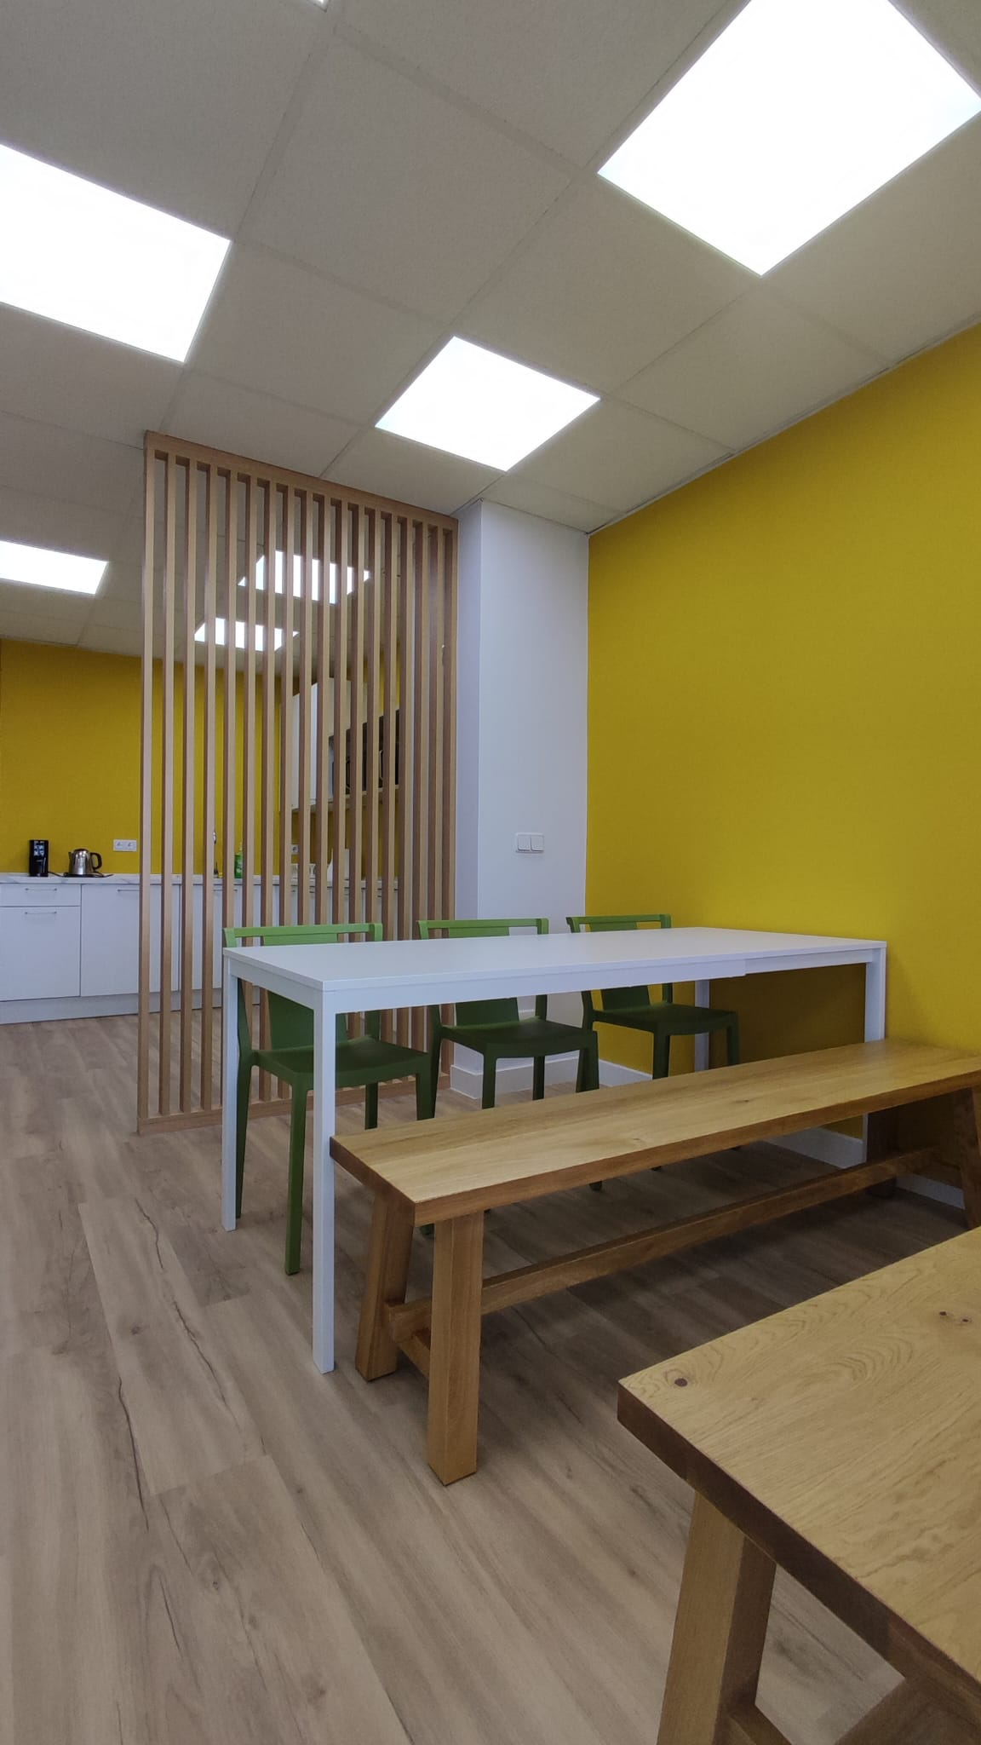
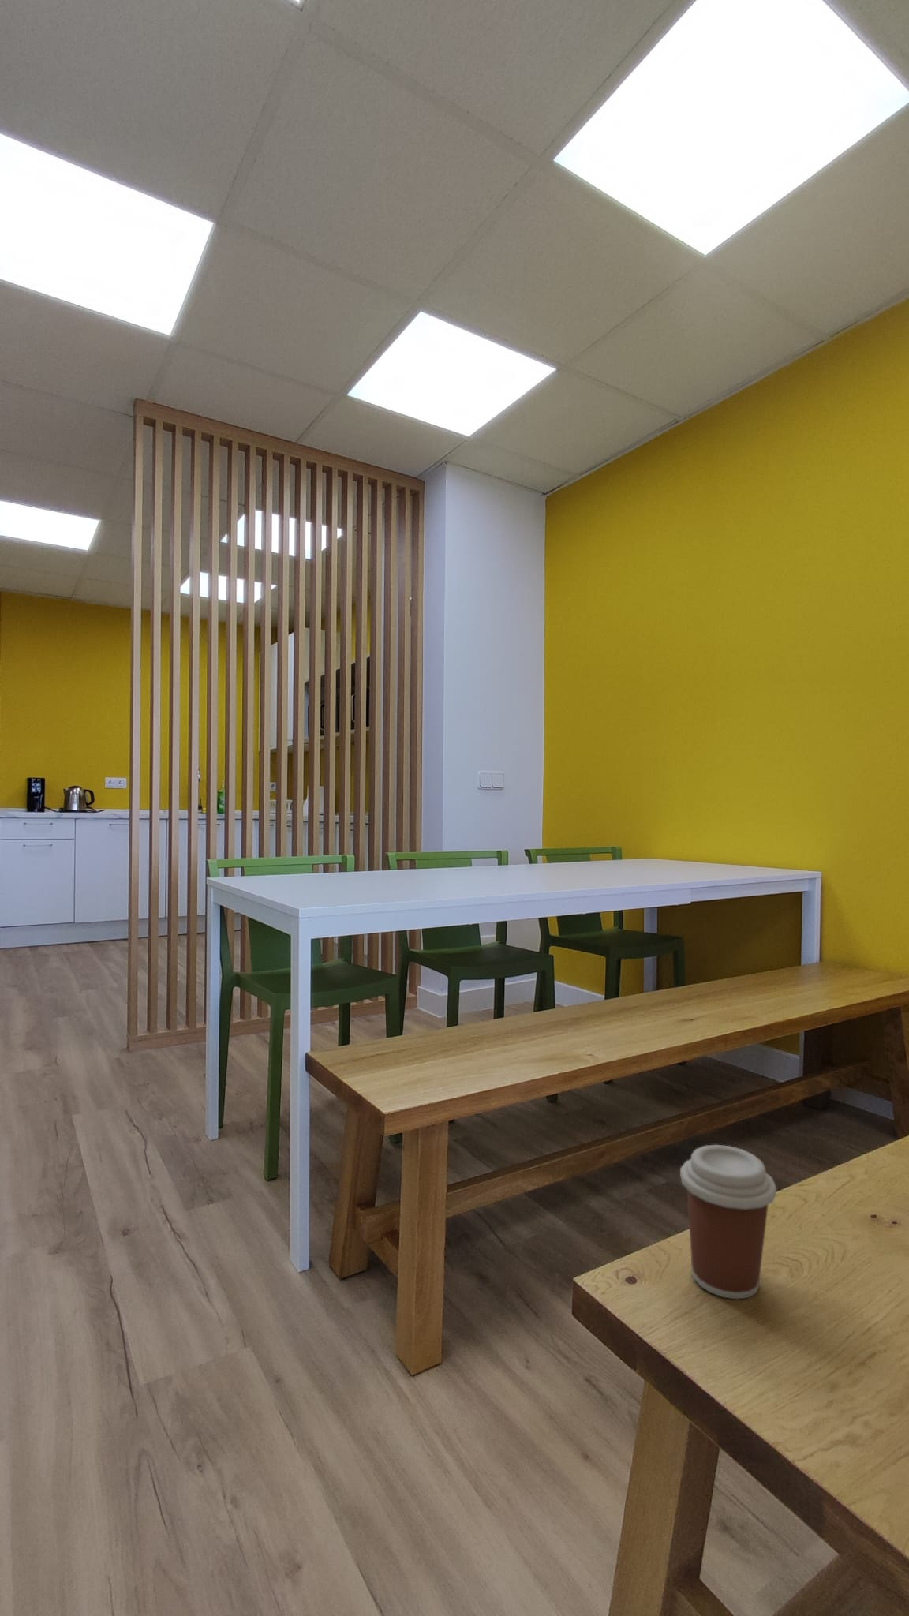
+ coffee cup [679,1144,777,1301]
